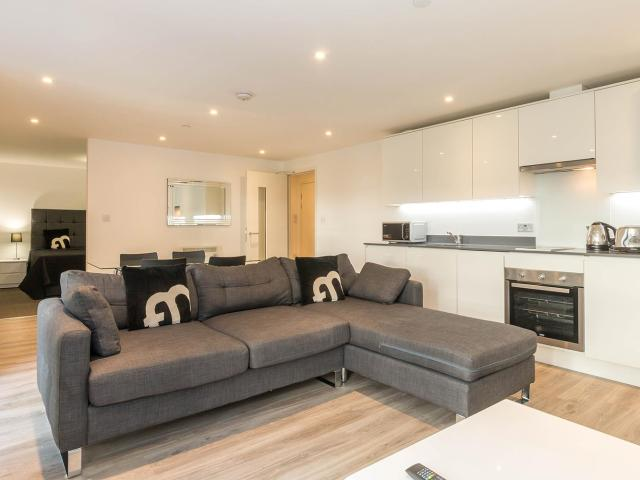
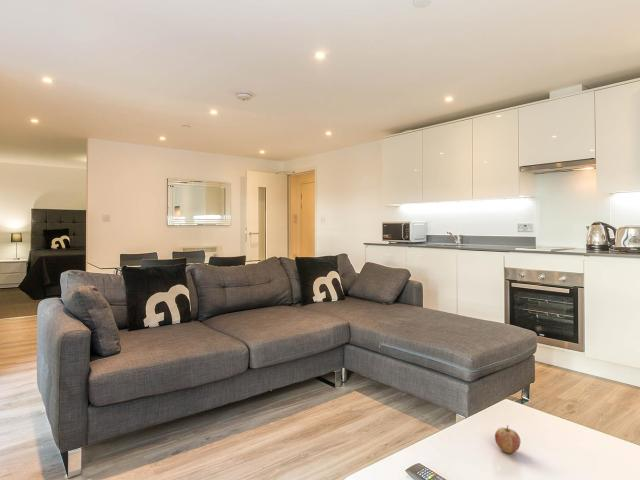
+ fruit [494,424,522,454]
